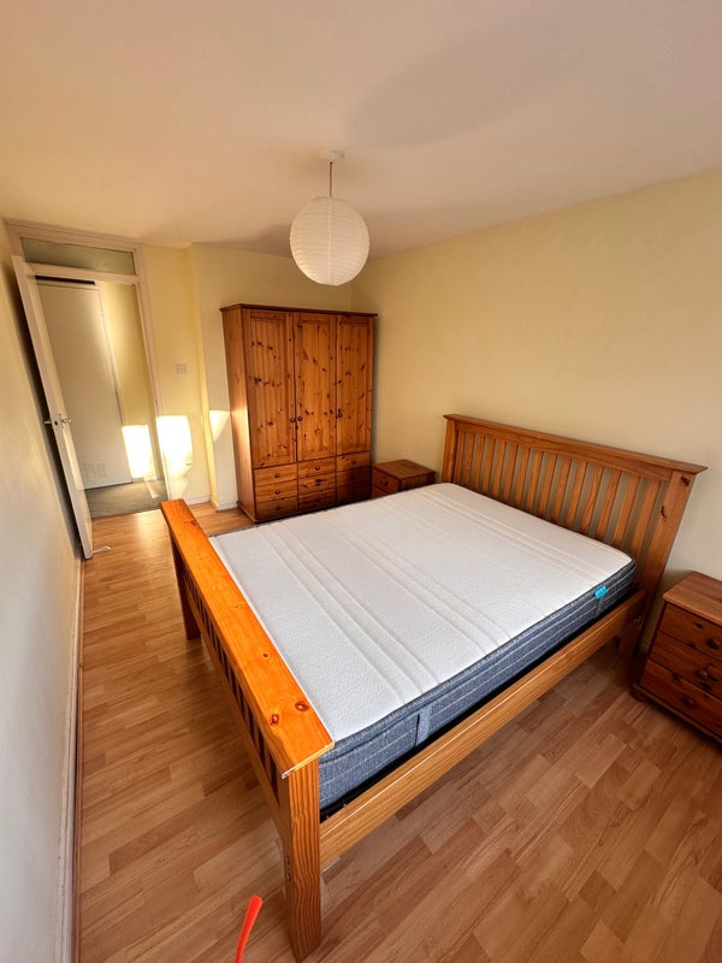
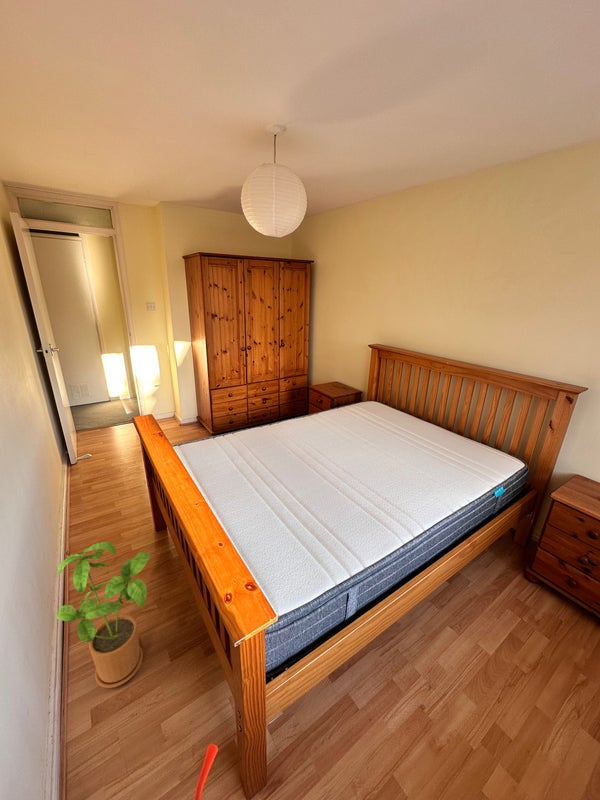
+ house plant [56,541,152,689]
